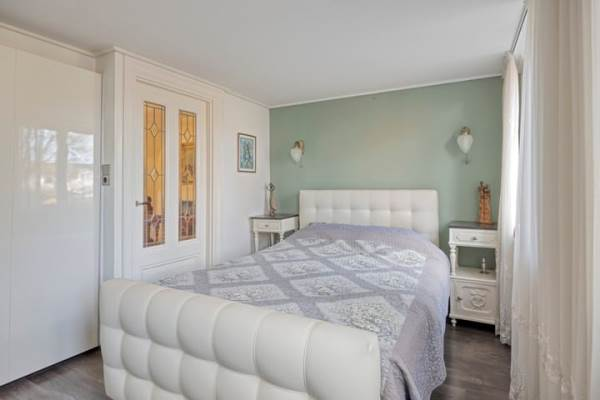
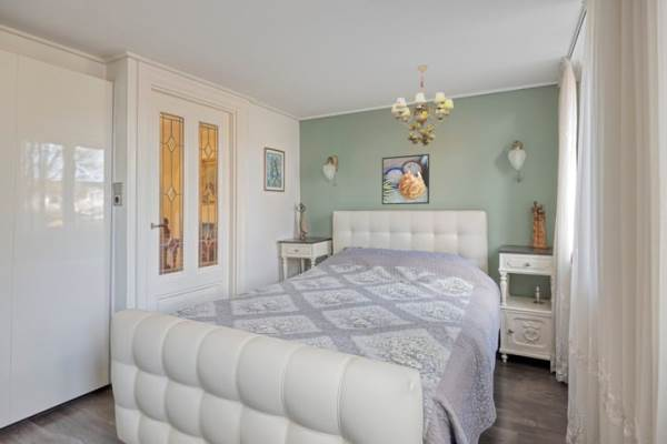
+ chandelier [390,64,455,147]
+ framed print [381,153,430,205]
